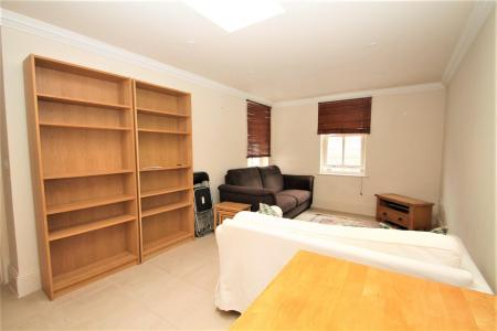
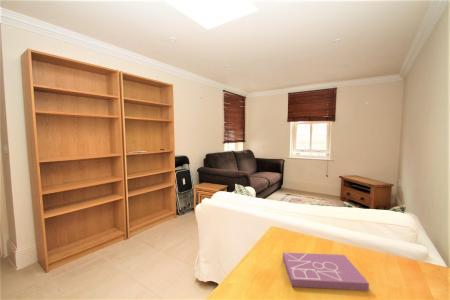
+ book [282,252,370,292]
